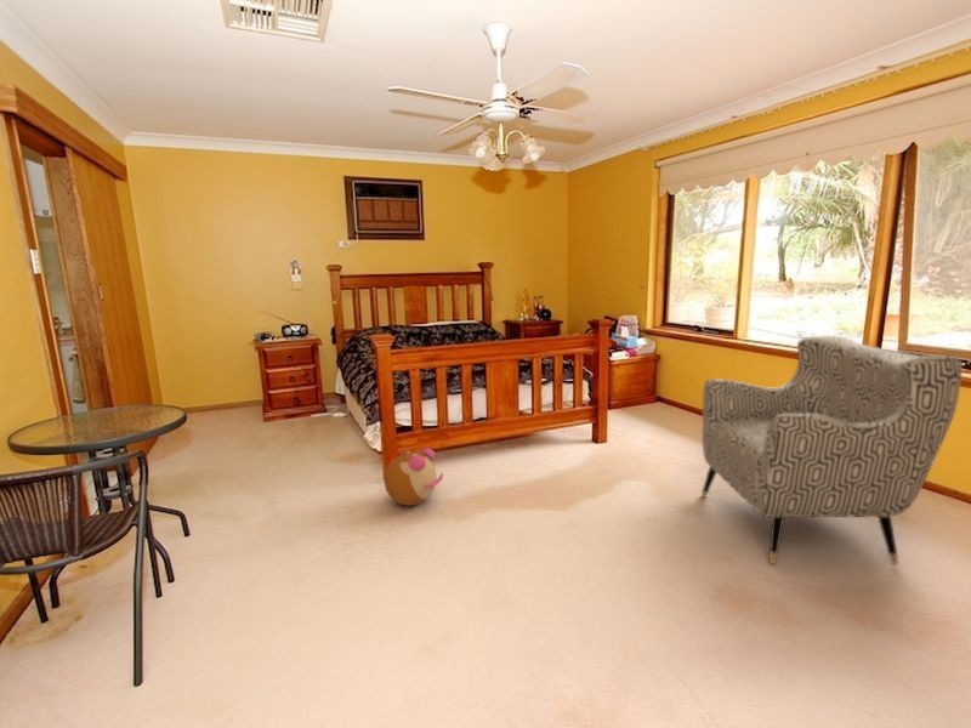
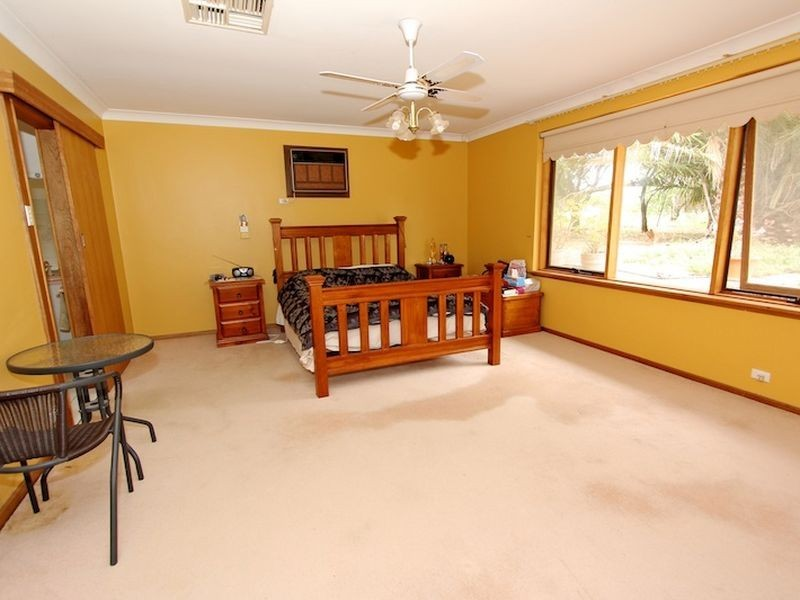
- armchair [700,335,964,565]
- plush toy [384,447,444,507]
